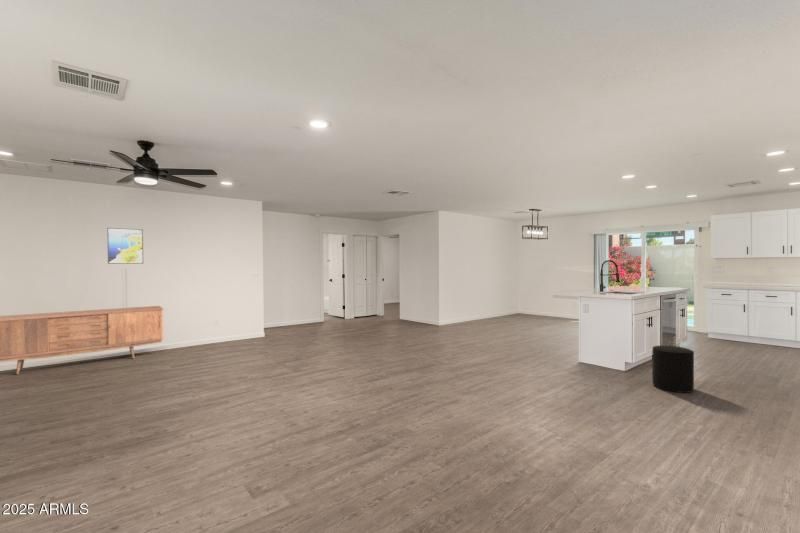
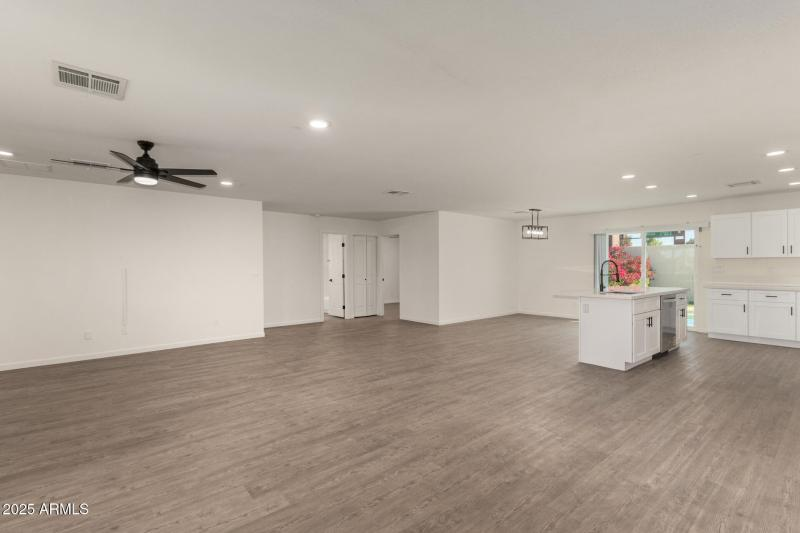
- sideboard [0,305,164,375]
- stool [651,344,695,394]
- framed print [106,227,144,265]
